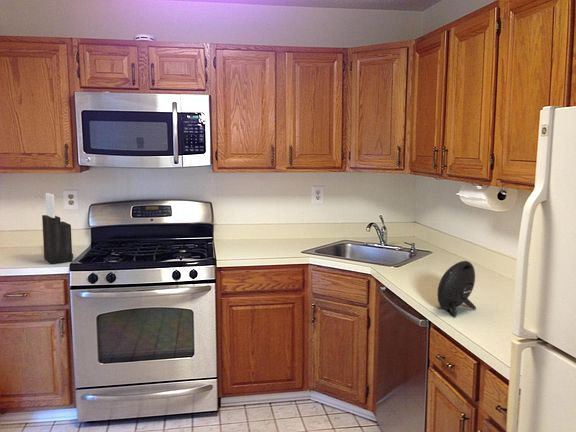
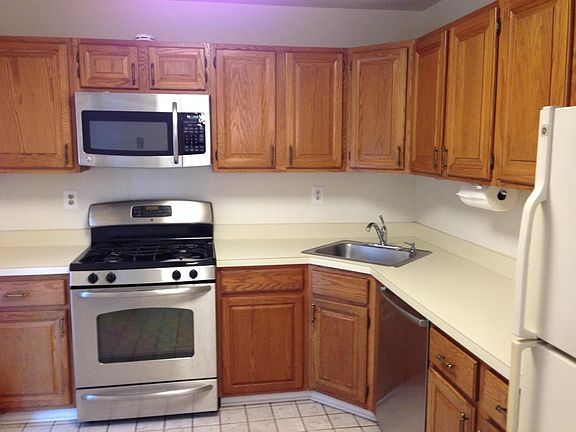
- knife block [41,192,74,265]
- speaker [437,260,477,317]
